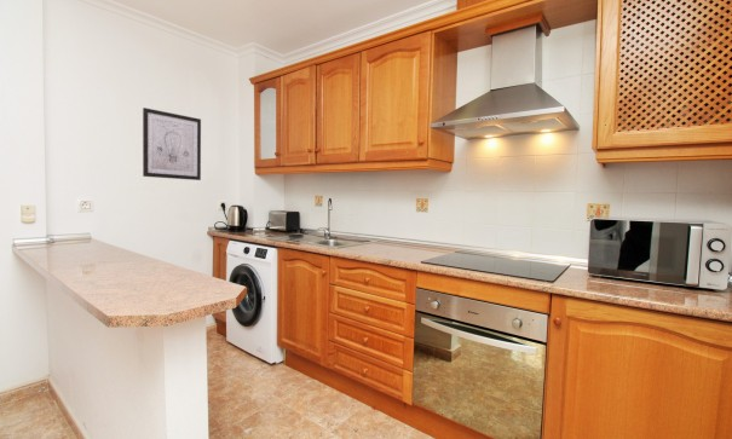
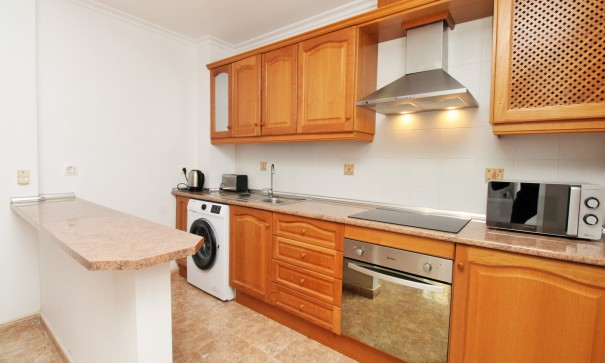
- wall art [142,106,202,181]
